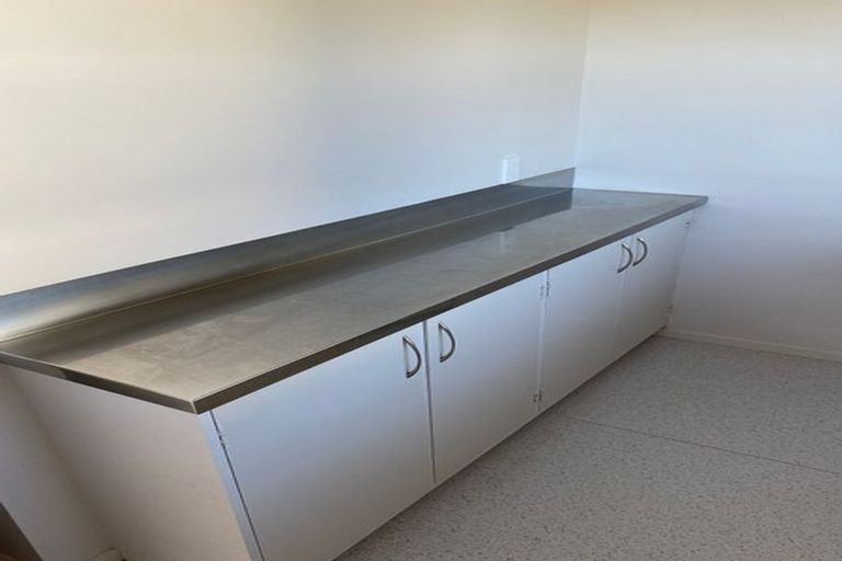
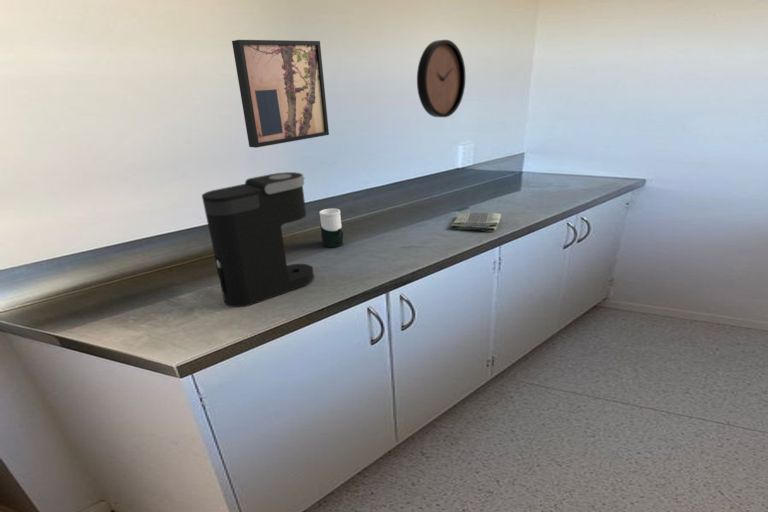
+ clock [416,39,466,118]
+ wall art [231,39,330,149]
+ dish towel [449,212,503,233]
+ cup [318,207,345,248]
+ coffee maker [201,171,315,308]
